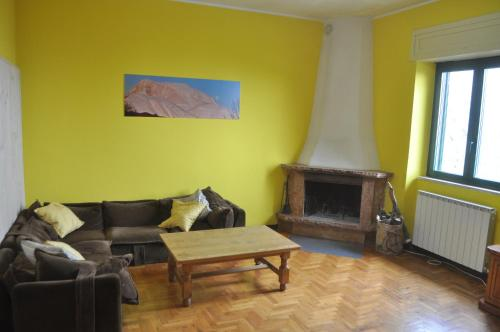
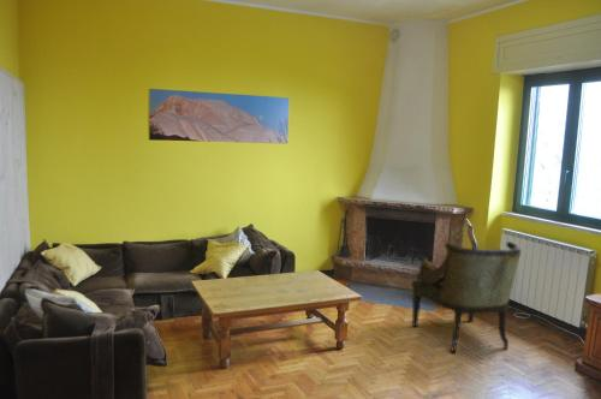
+ armchair [411,240,522,355]
